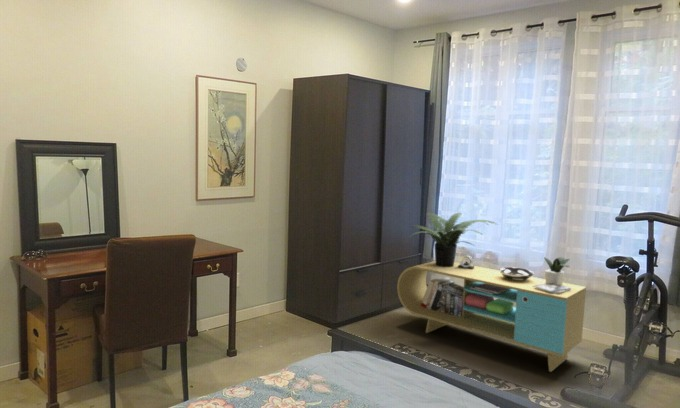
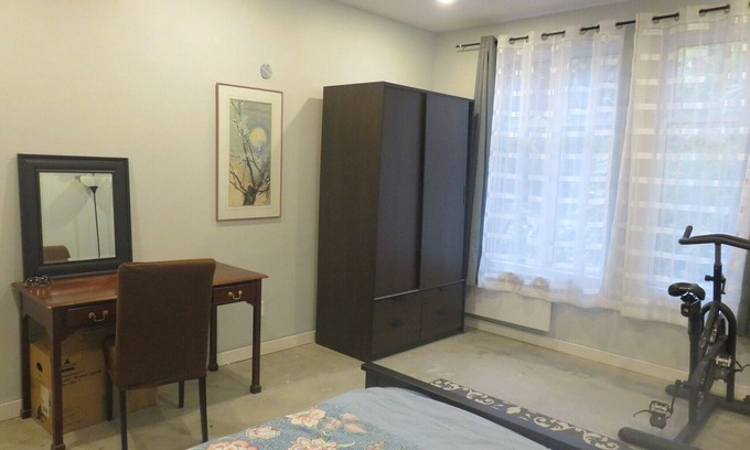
- media console [396,212,587,373]
